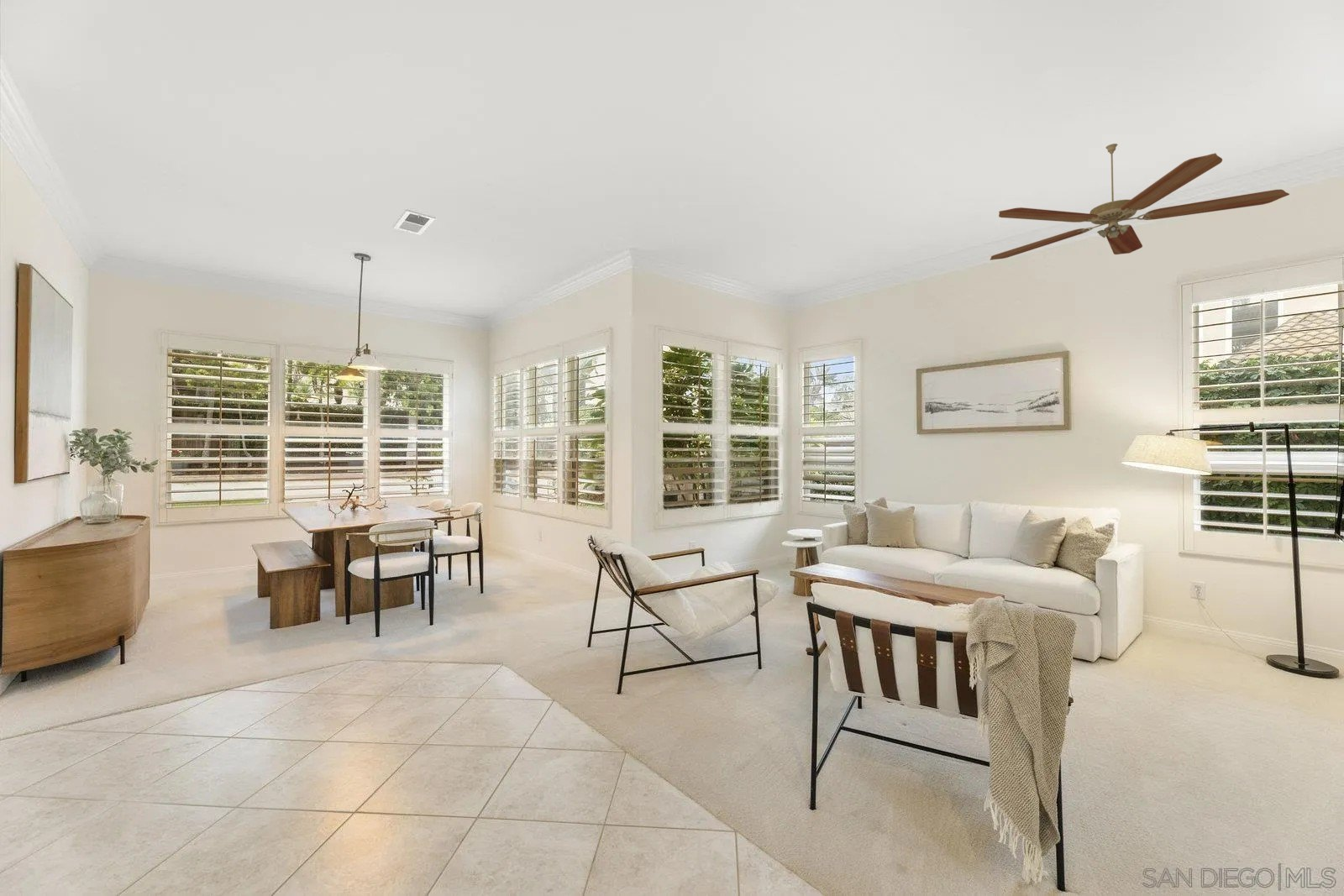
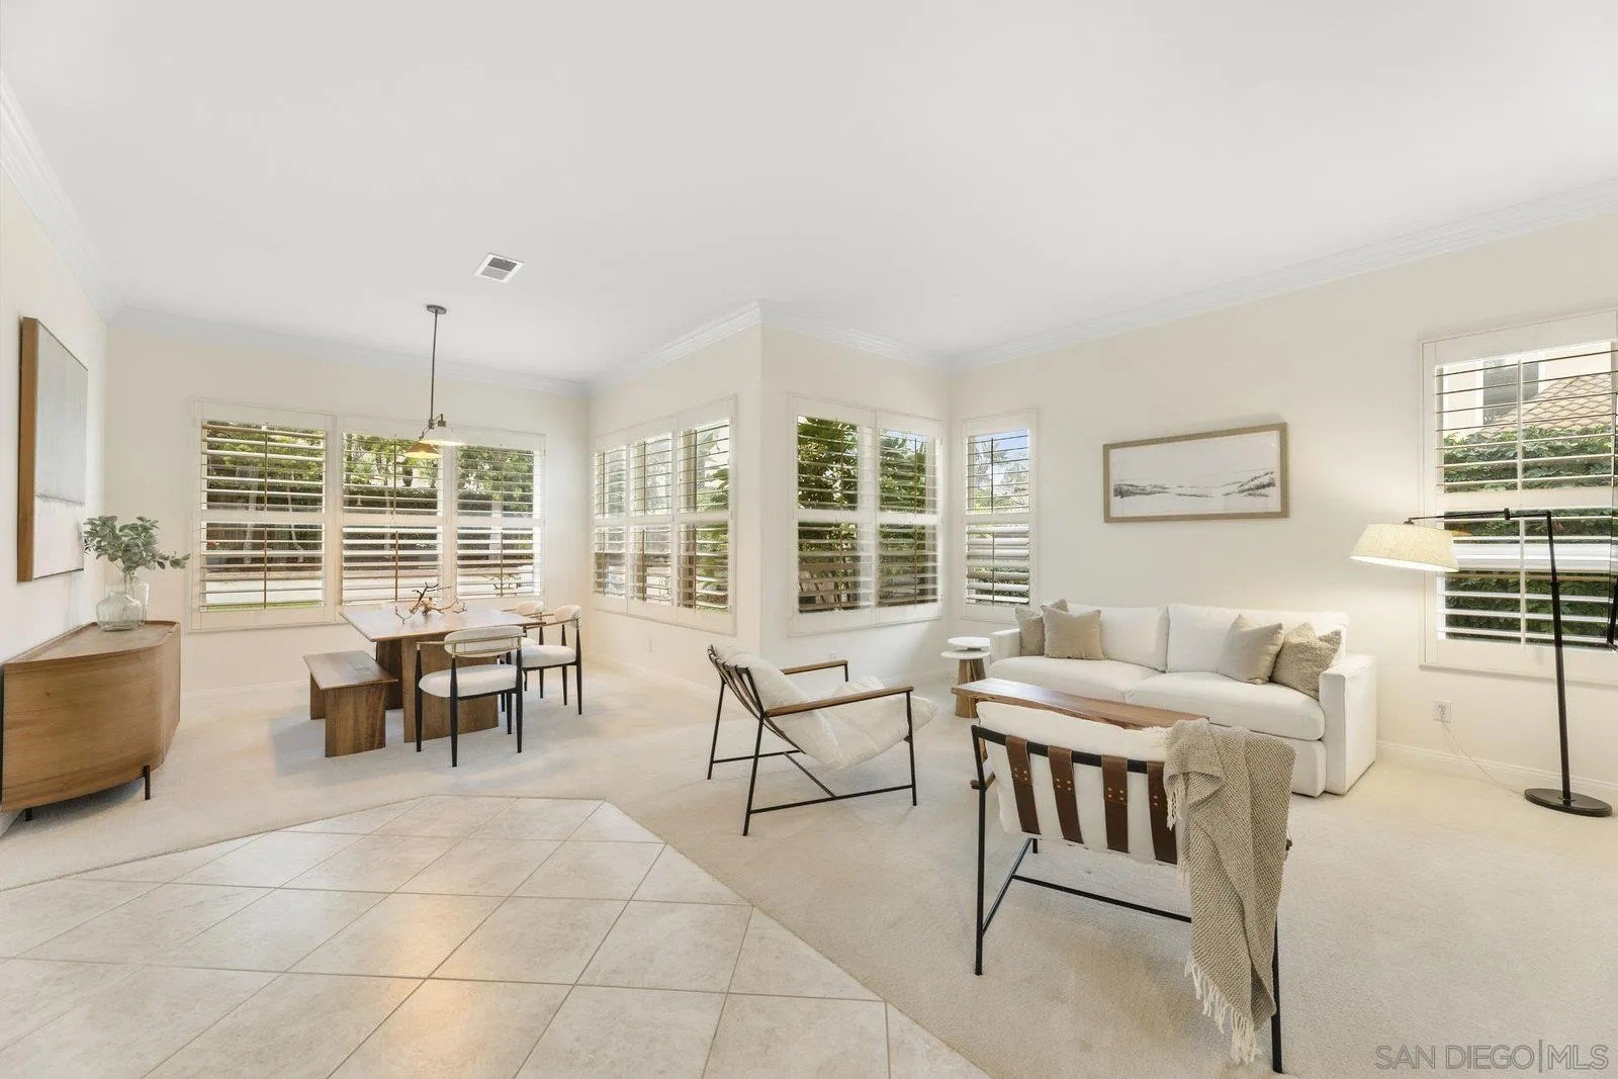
- ceiling fan [990,143,1290,261]
